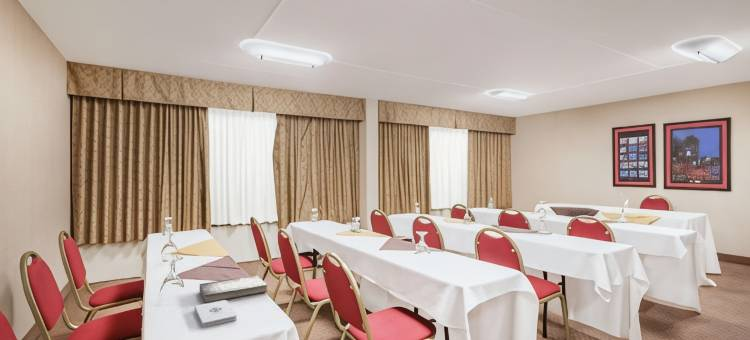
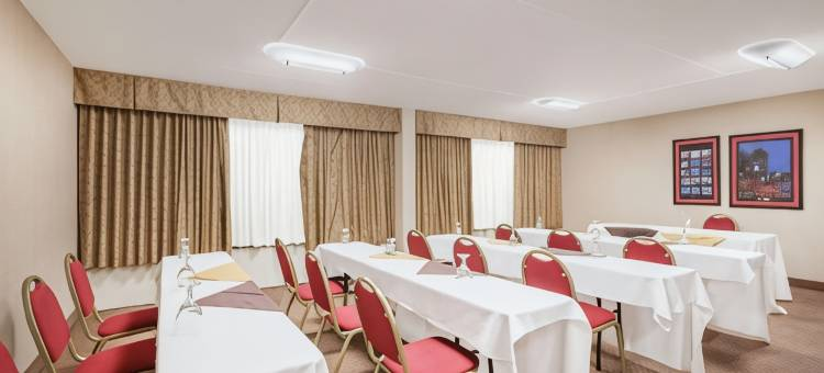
- book [199,274,268,304]
- notepad [194,299,238,328]
